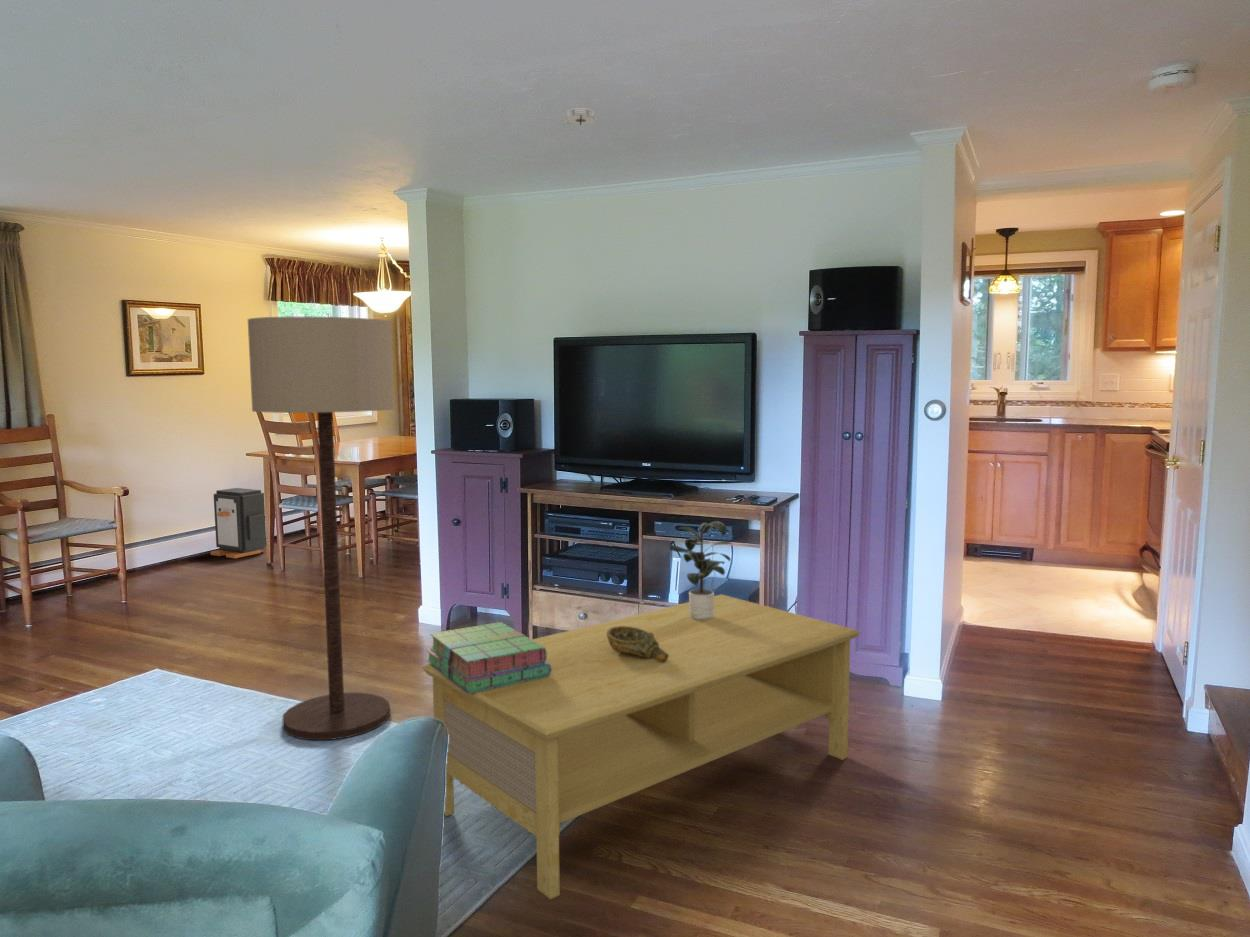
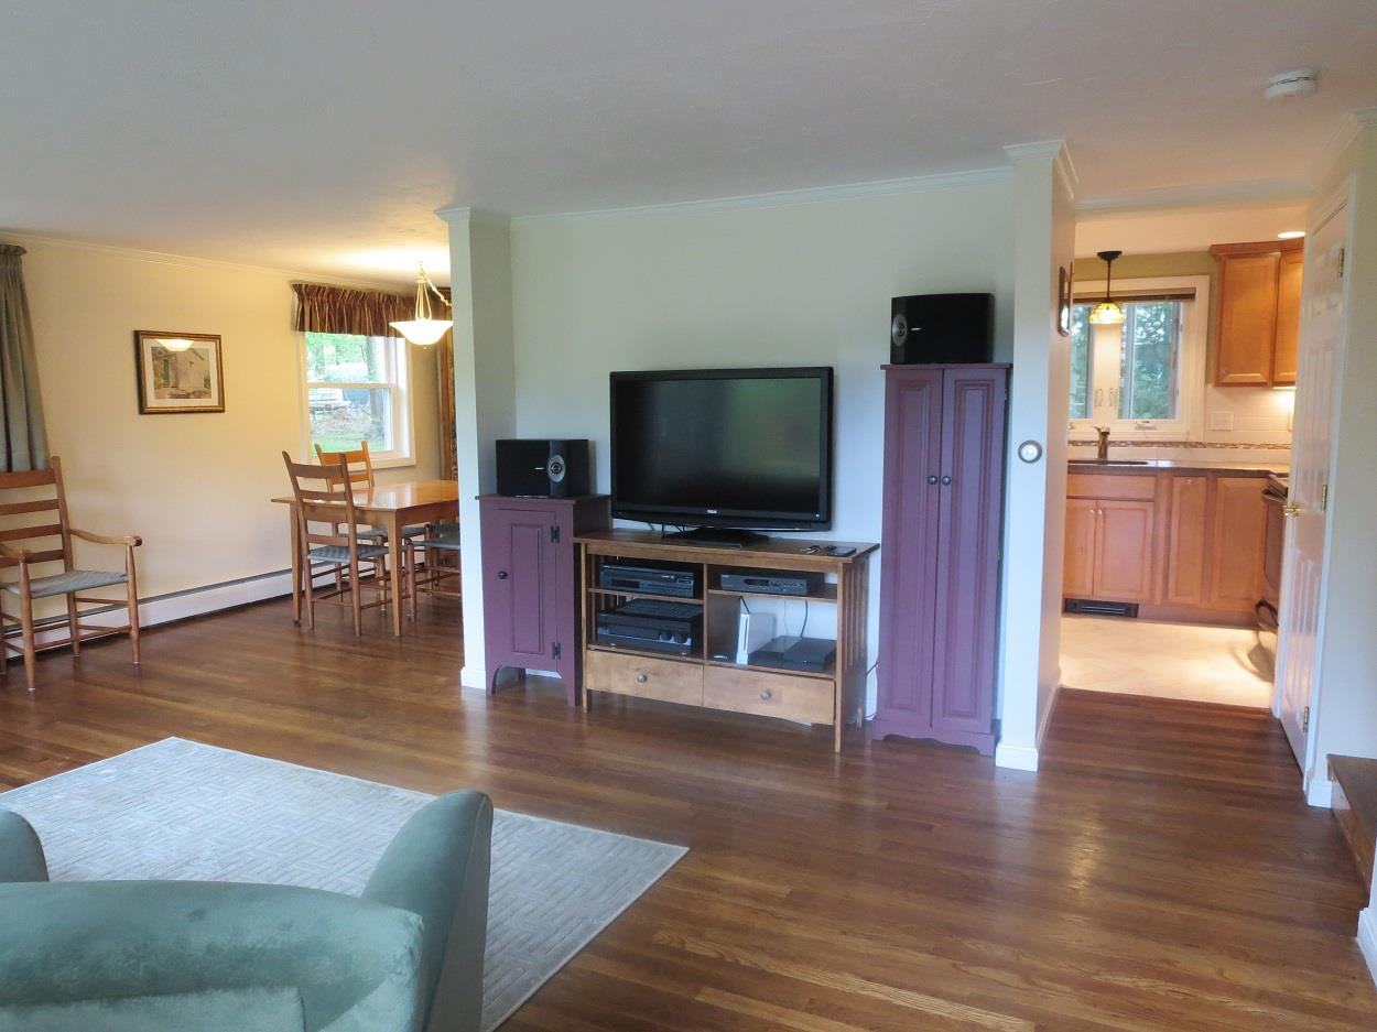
- coffee table [421,593,861,900]
- stack of books [425,621,551,694]
- smoke detector [563,107,598,126]
- potted plant [668,520,733,620]
- trash can [210,487,267,559]
- decorative bowl [607,626,669,662]
- floor lamp [247,316,395,741]
